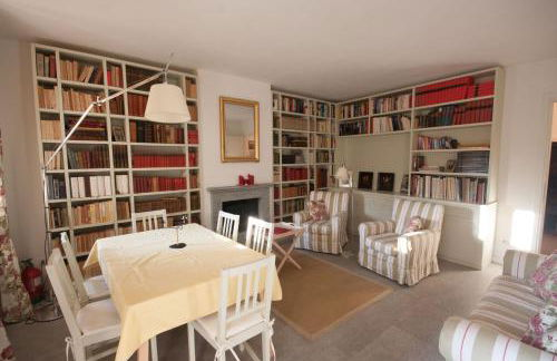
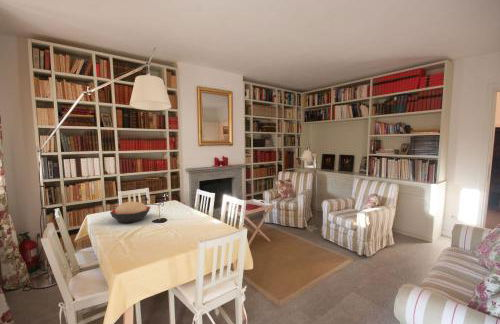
+ decorative bowl [109,200,151,224]
